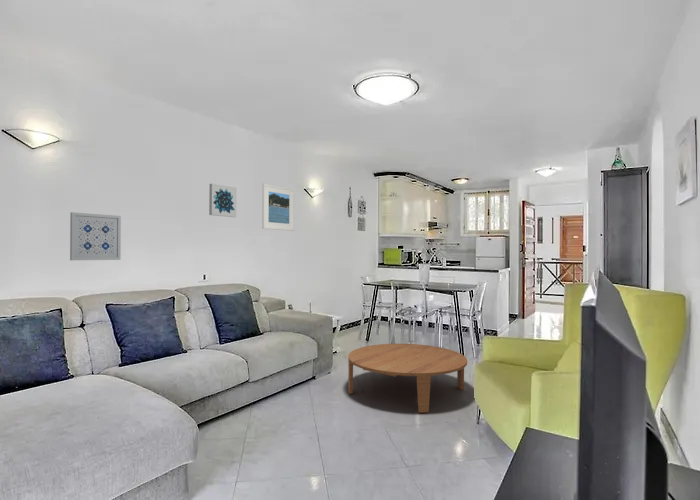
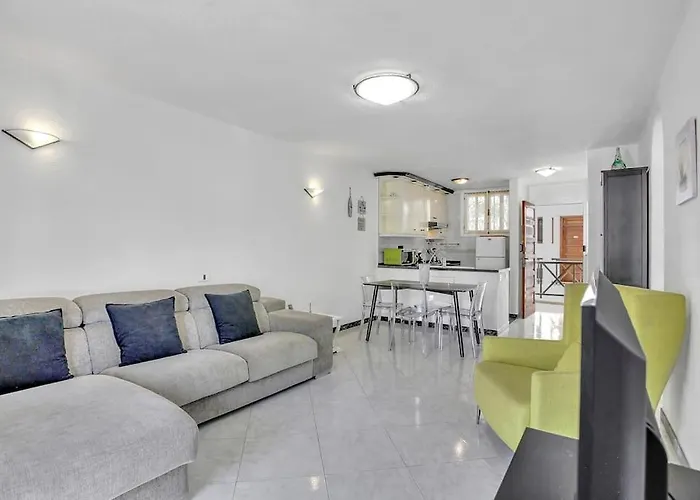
- wall art [208,183,237,218]
- coffee table [347,343,468,414]
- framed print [261,183,295,232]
- wall art [69,211,122,261]
